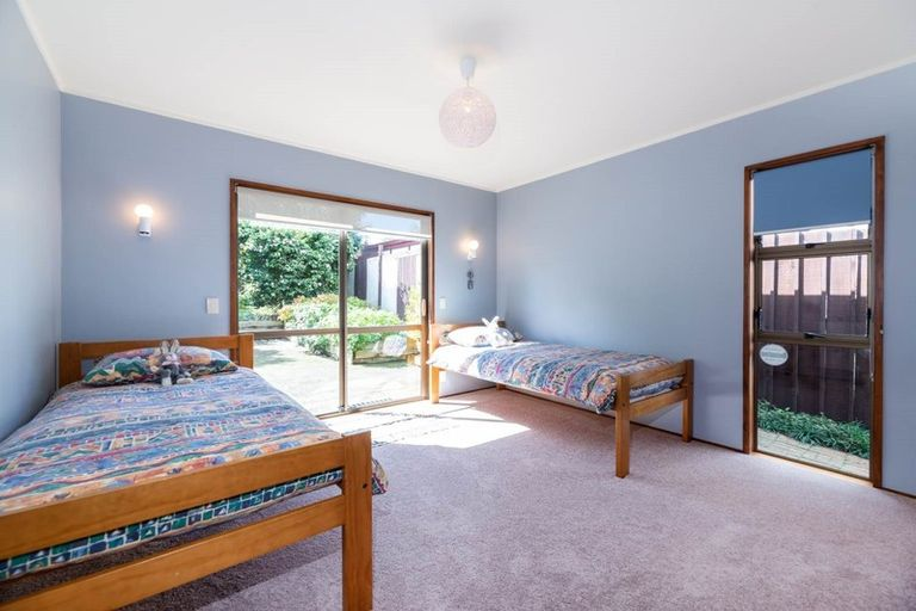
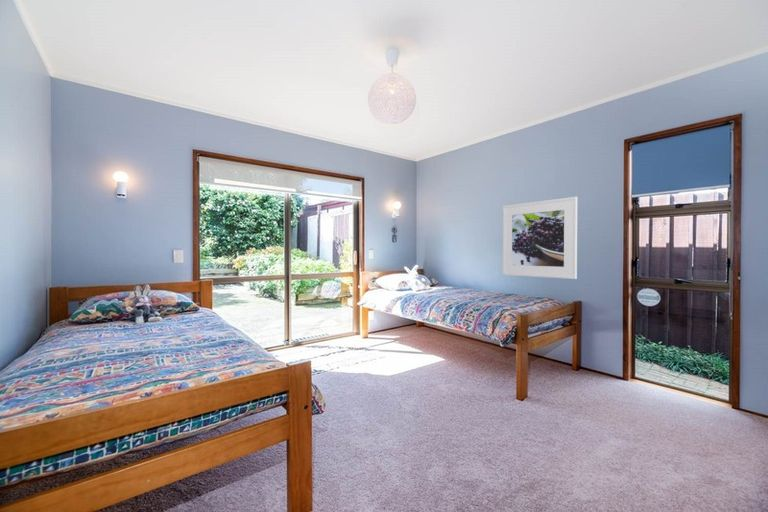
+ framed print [502,196,578,280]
